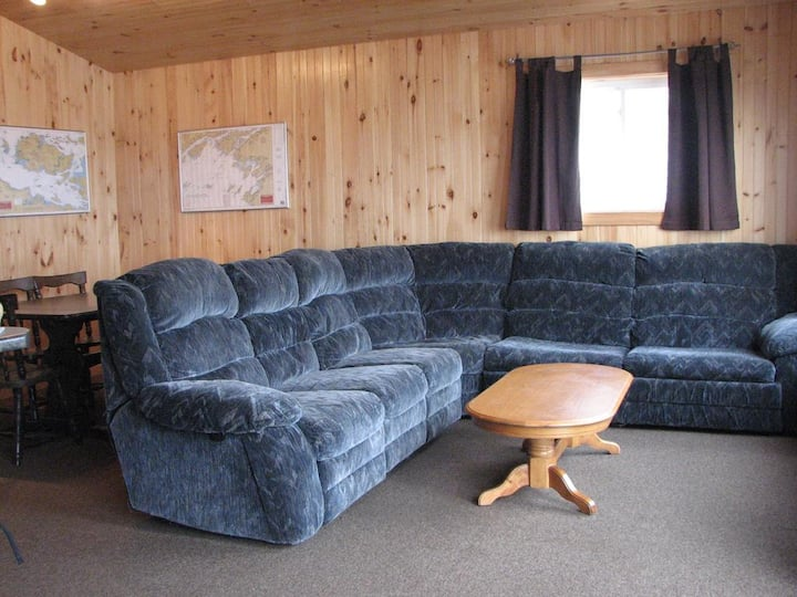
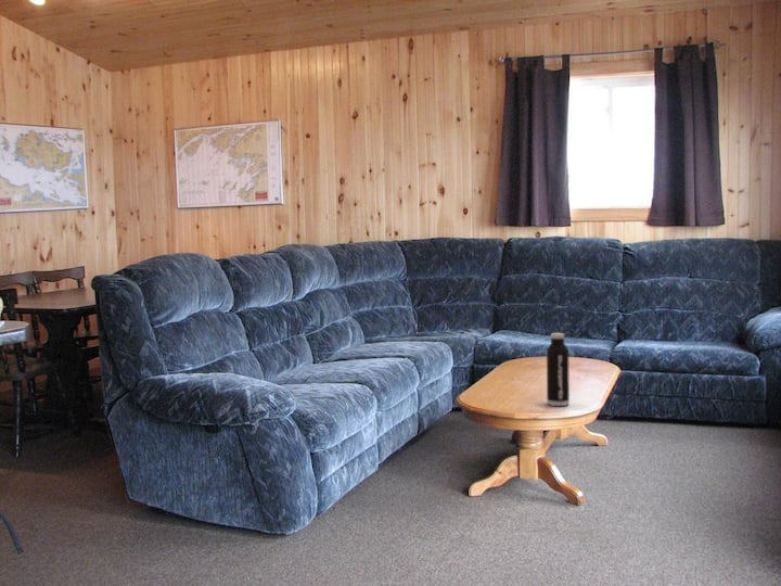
+ water bottle [546,332,571,407]
